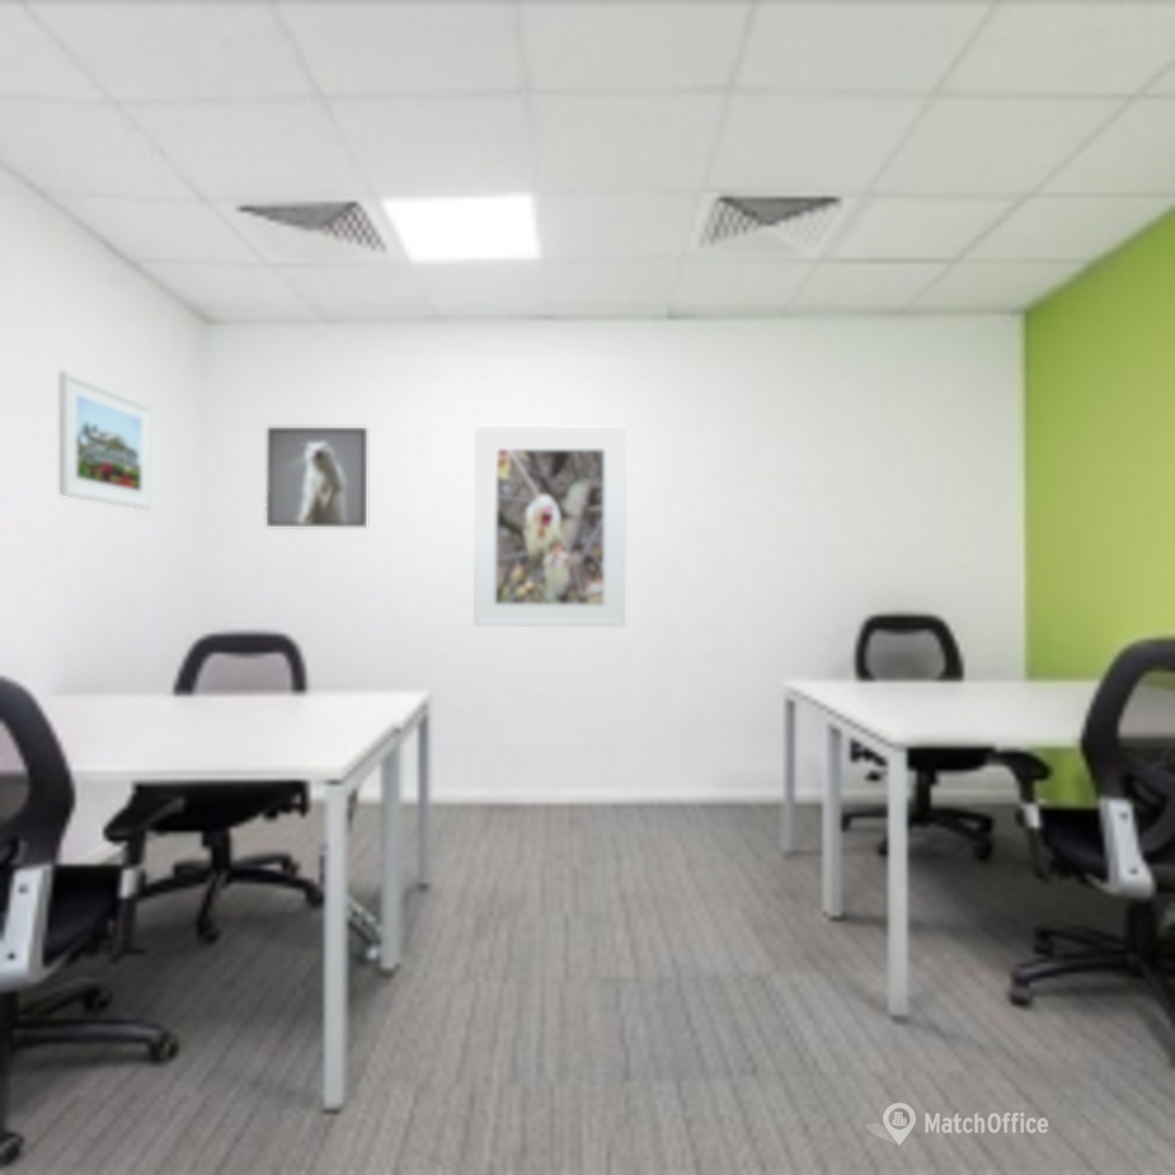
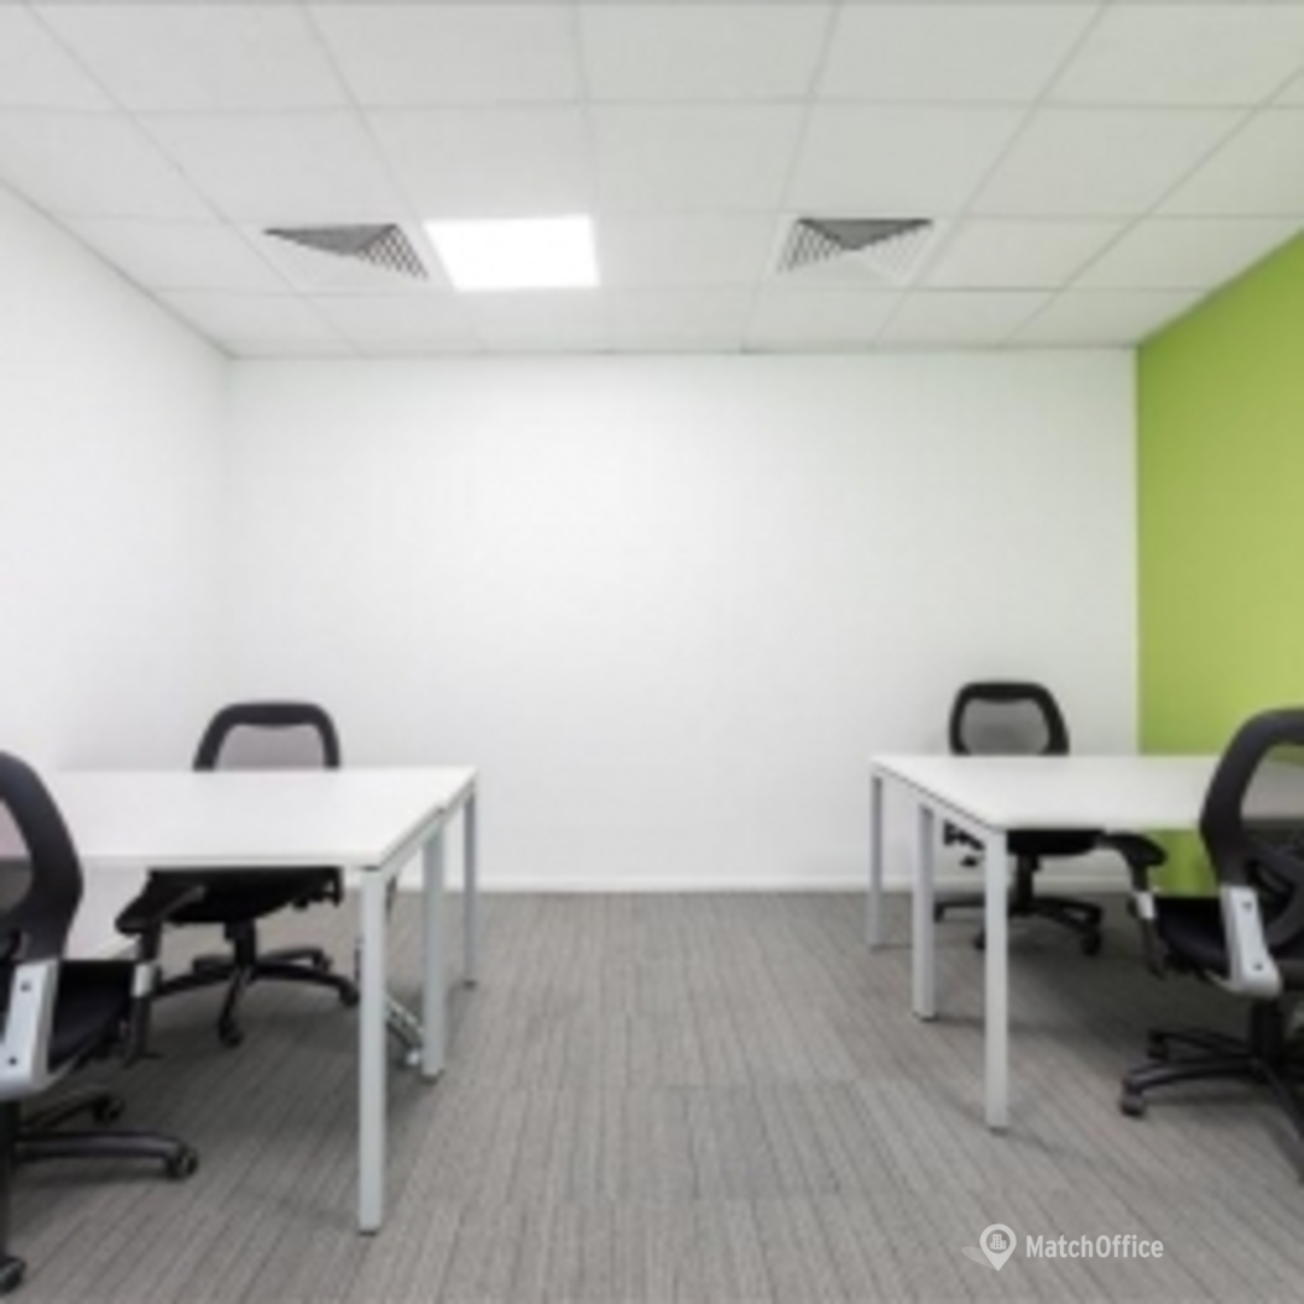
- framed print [265,426,368,528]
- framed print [472,425,628,628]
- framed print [58,370,152,510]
